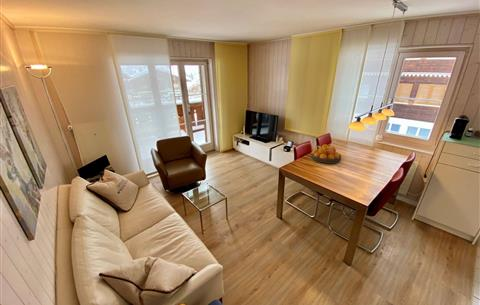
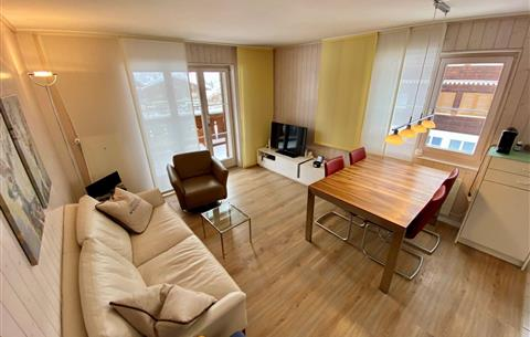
- fruit bowl [310,143,342,164]
